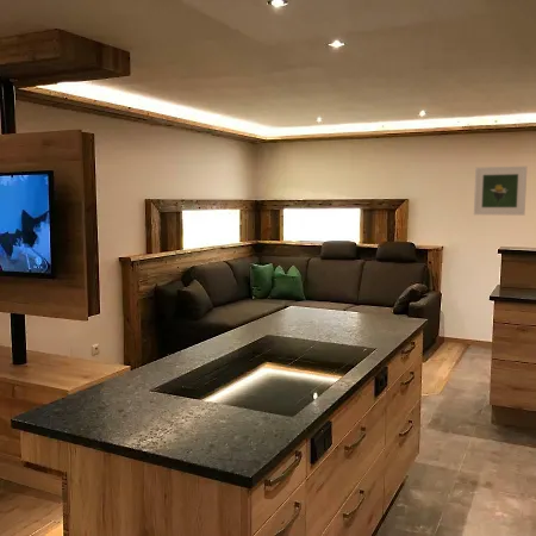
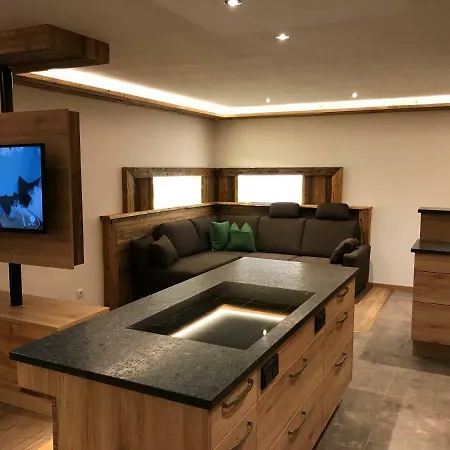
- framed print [473,166,528,217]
